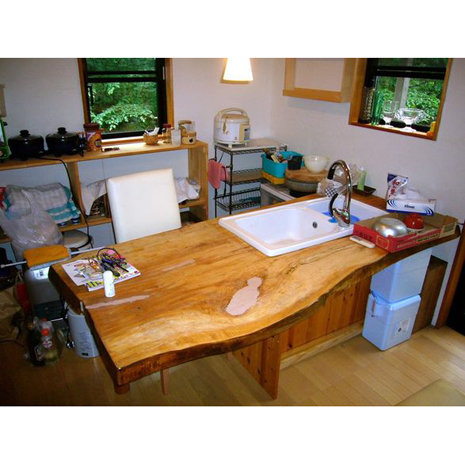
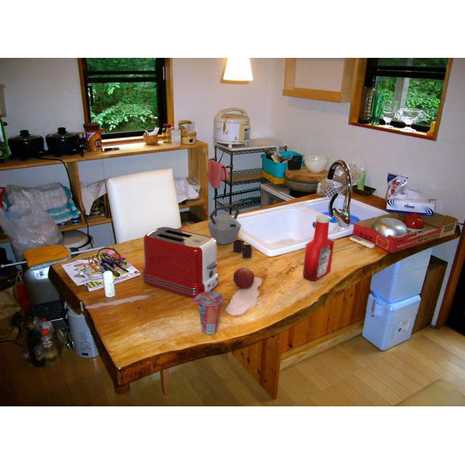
+ cup [192,291,224,335]
+ kettle [207,204,253,259]
+ soap bottle [302,214,335,282]
+ fruit [232,266,255,290]
+ toaster [142,226,219,299]
